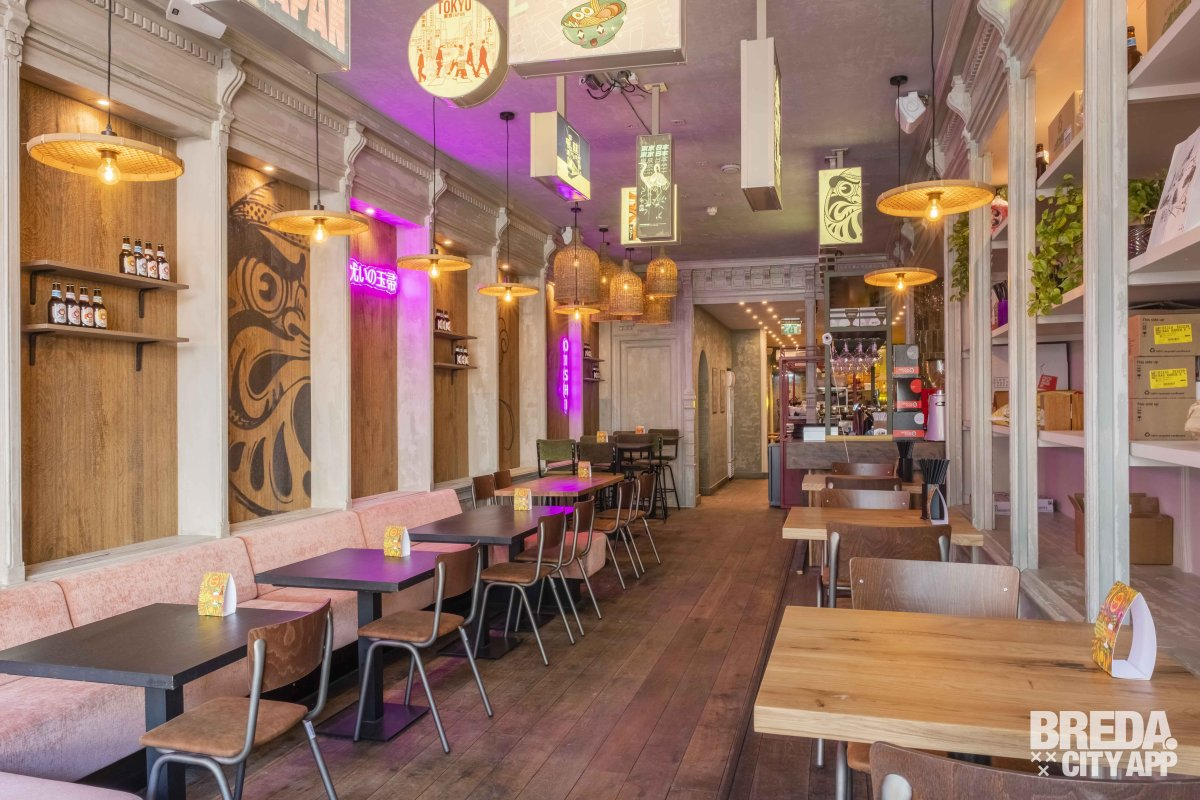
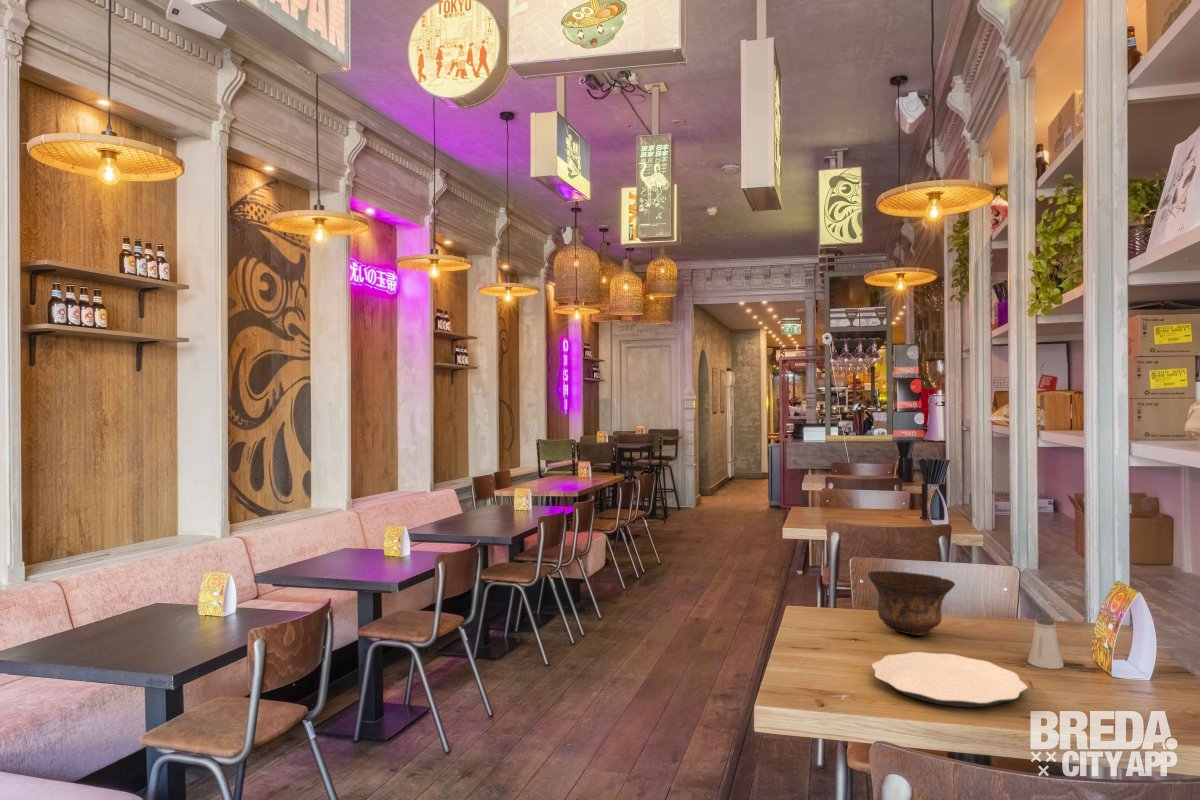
+ plate [871,651,1028,708]
+ saltshaker [1027,617,1065,670]
+ bowl [867,570,956,637]
